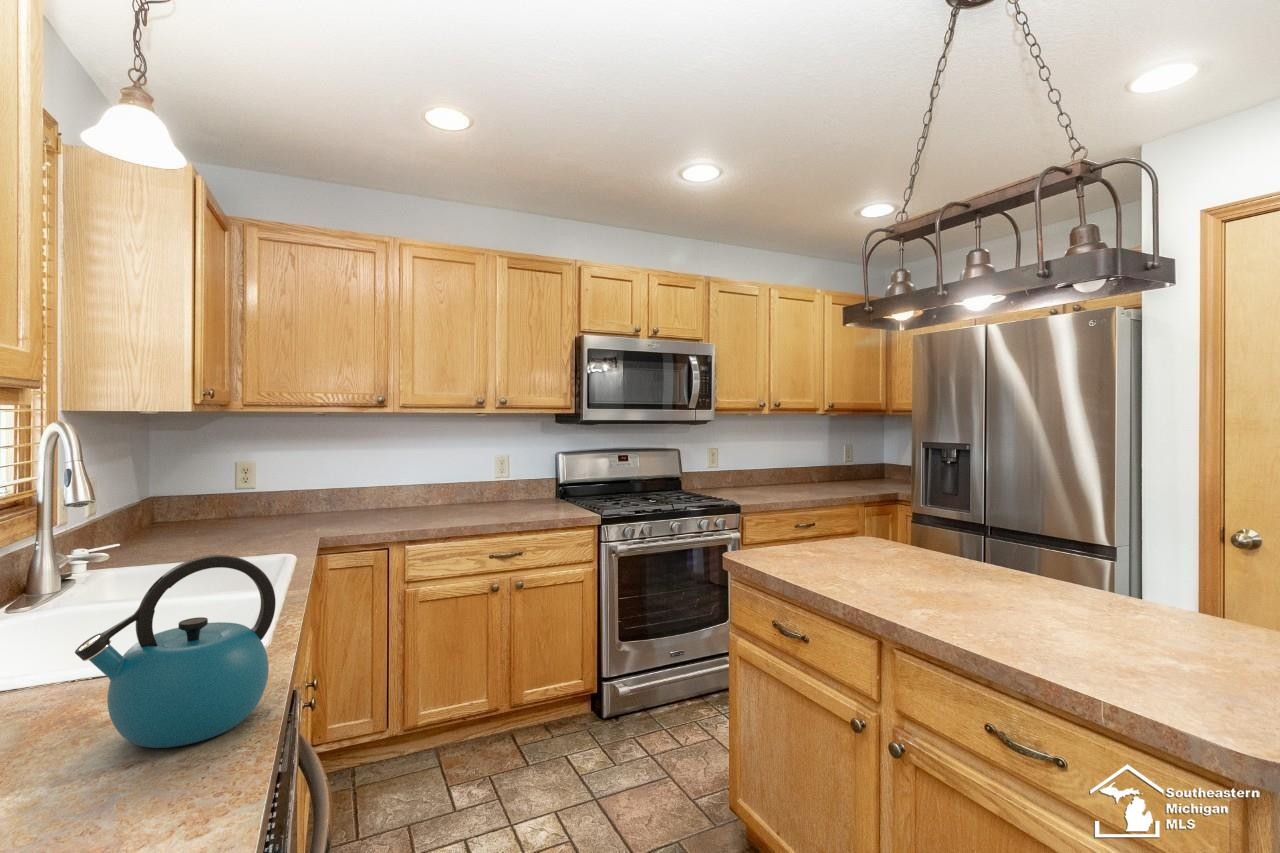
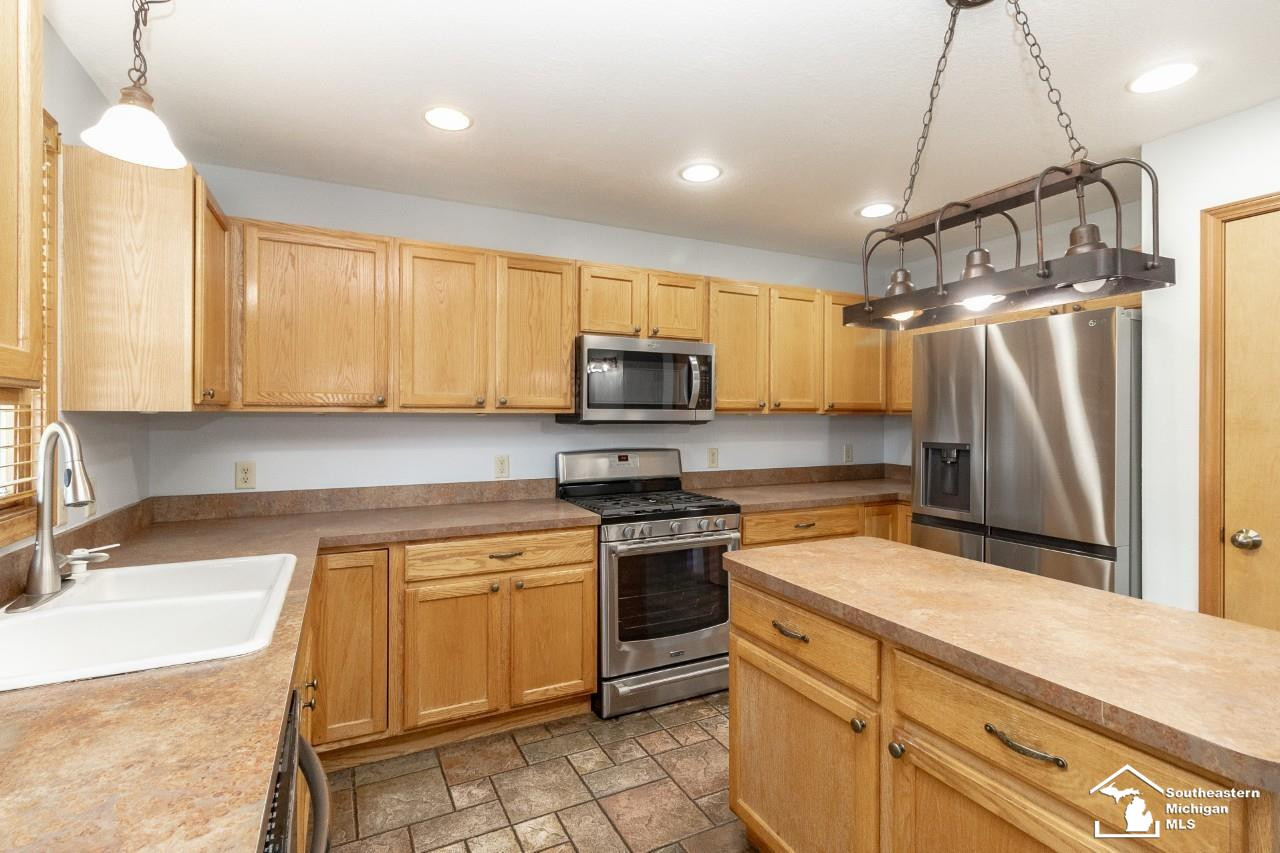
- kettle [74,554,277,749]
